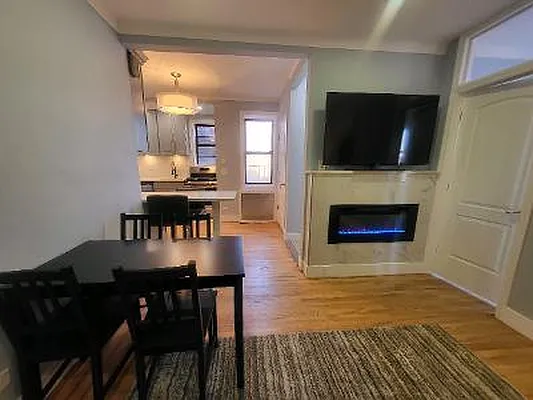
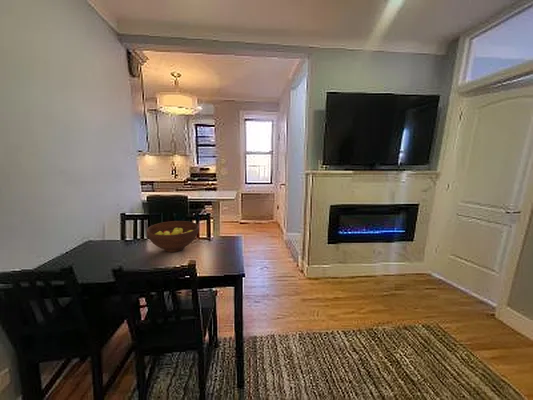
+ fruit bowl [146,220,200,253]
